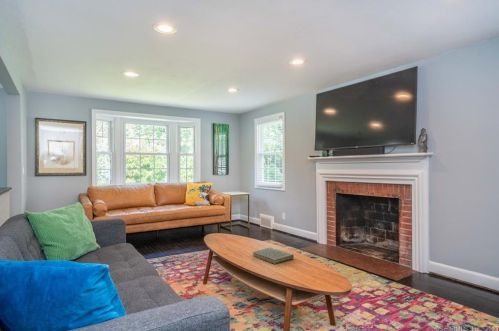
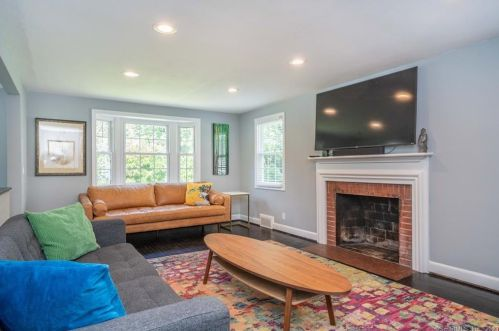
- book [251,246,295,265]
